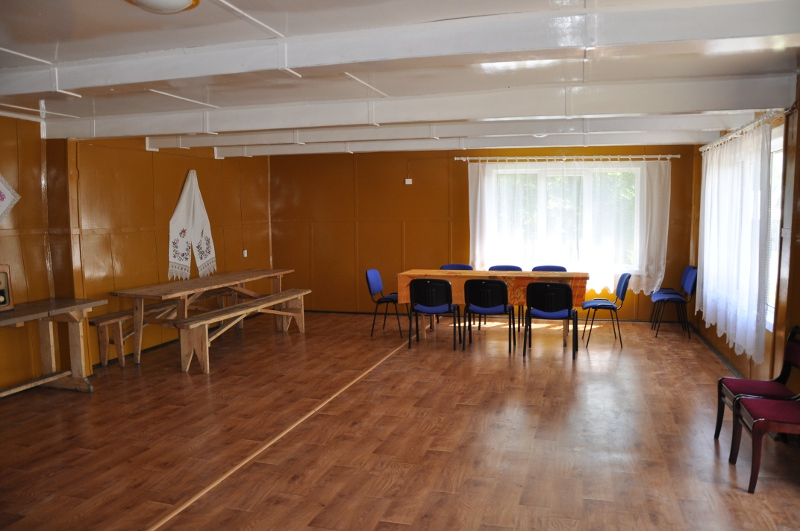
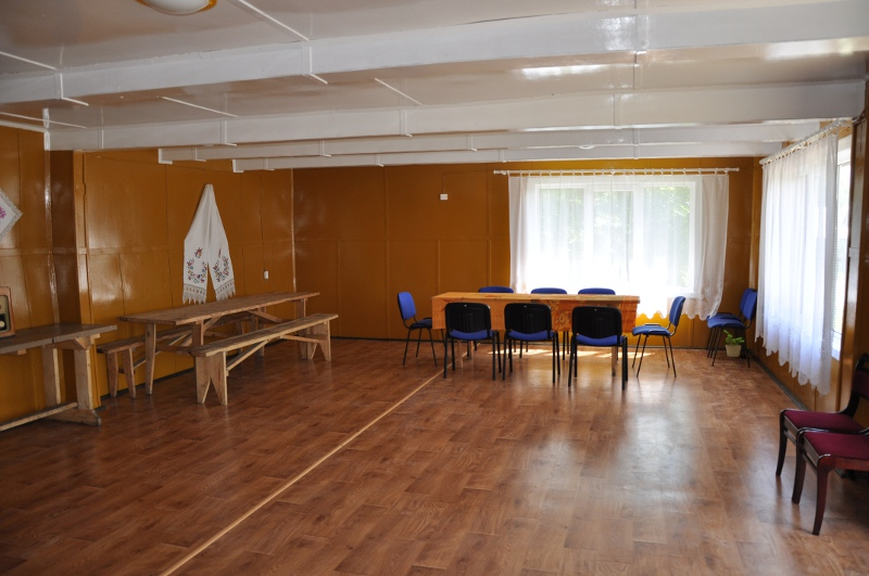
+ potted plant [722,329,745,358]
